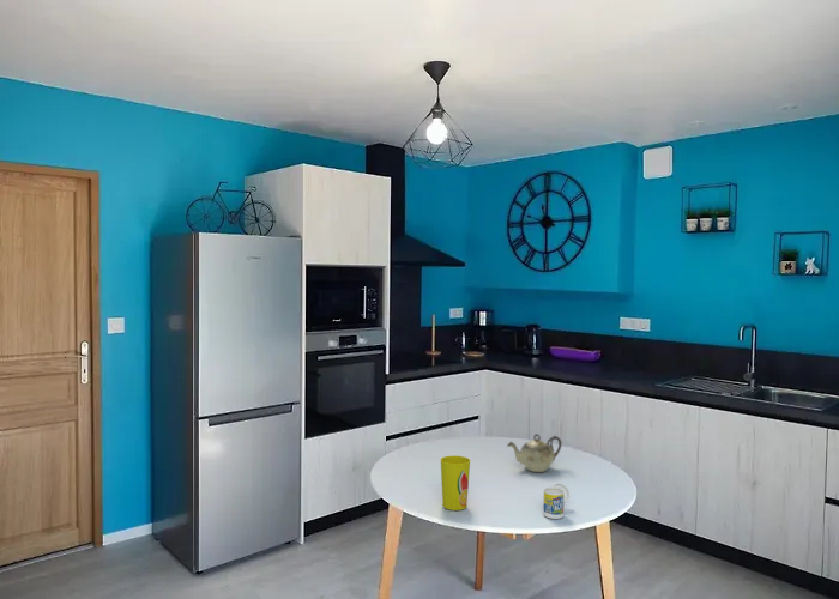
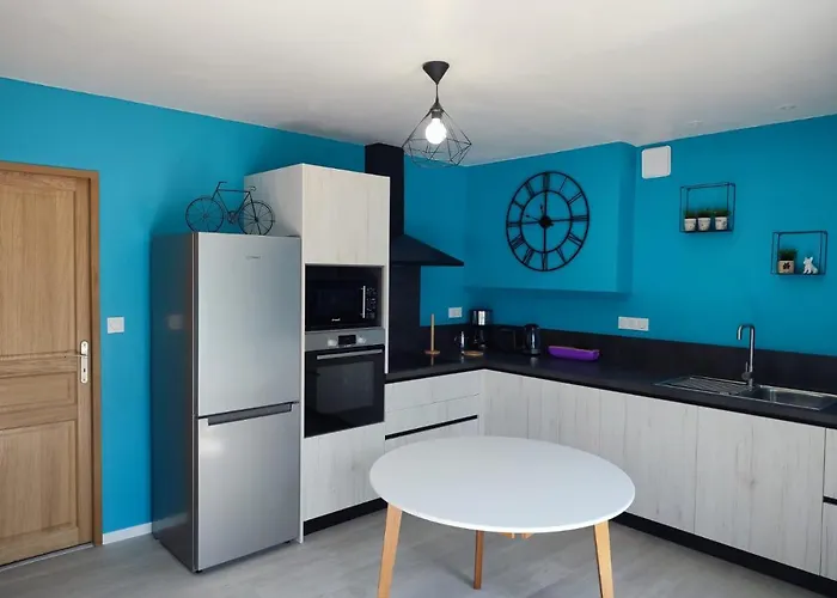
- cup [542,482,571,520]
- teapot [506,432,562,473]
- cup [440,455,471,512]
